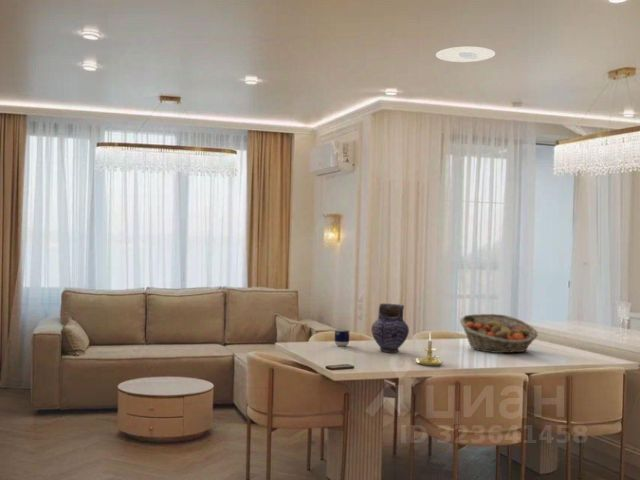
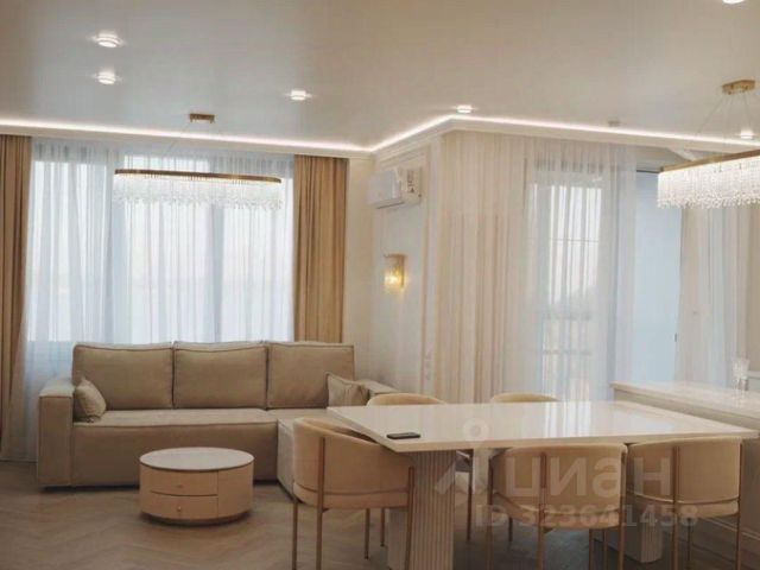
- fruit basket [459,313,539,354]
- candle holder [415,332,444,367]
- pottery [370,303,410,353]
- recessed light [435,45,496,63]
- cup [333,328,351,347]
